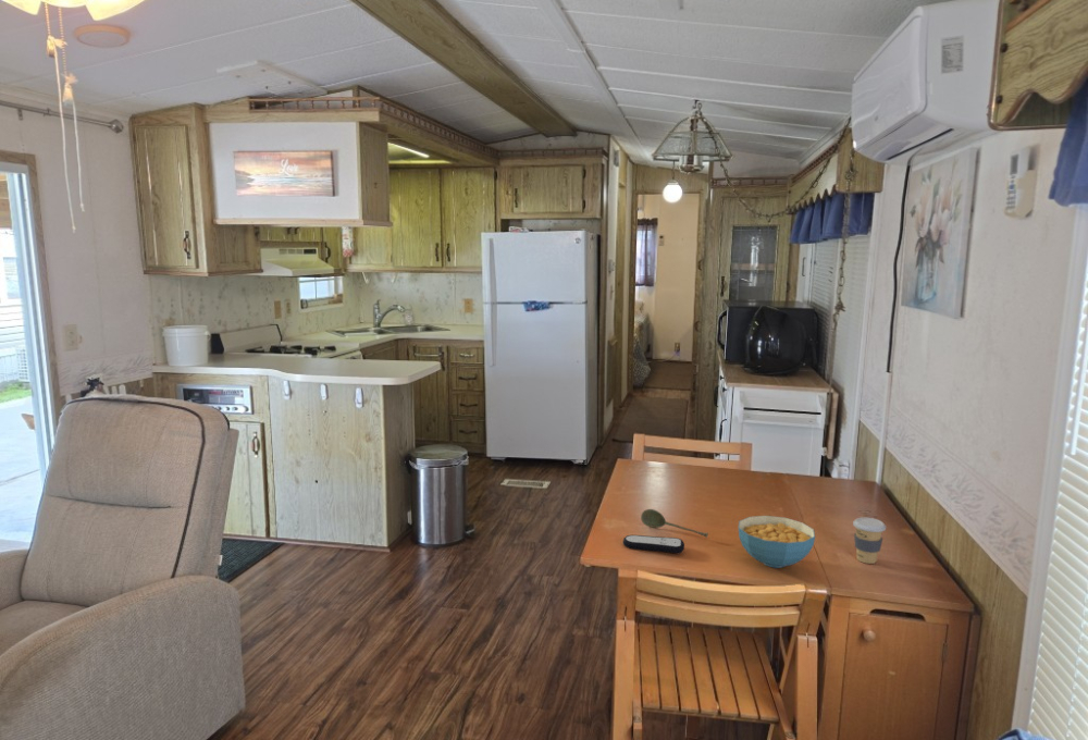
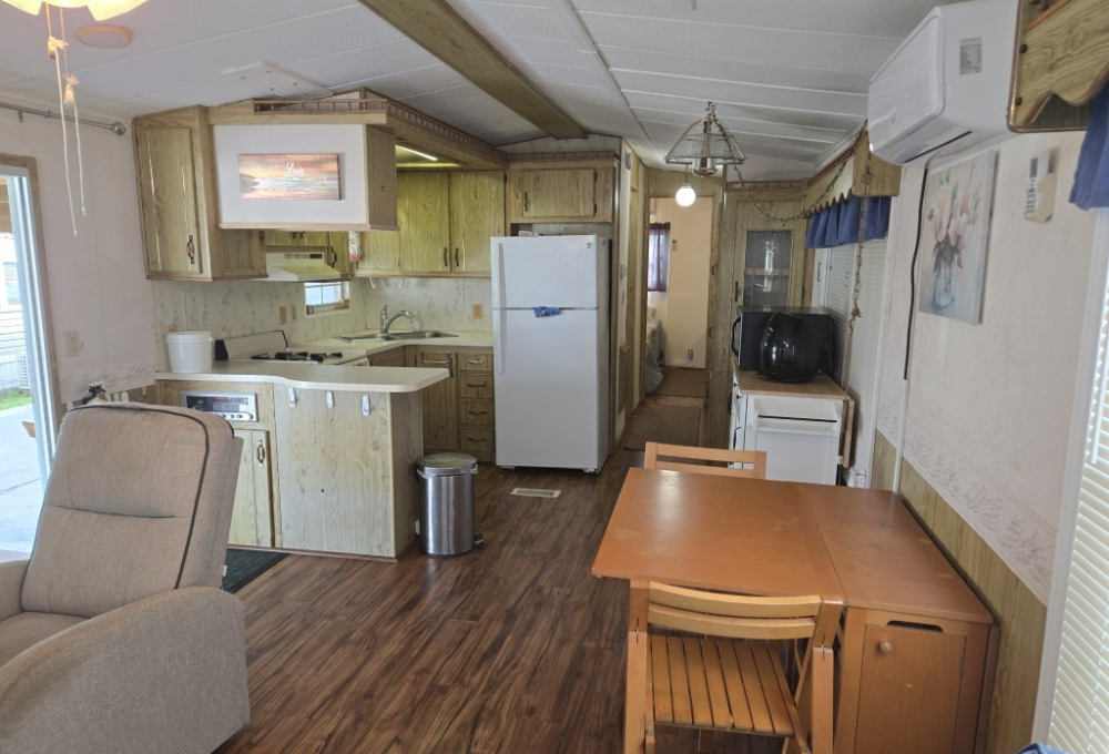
- cereal bowl [738,515,816,569]
- soupspoon [640,508,709,539]
- remote control [622,534,685,554]
- coffee cup [852,517,887,565]
